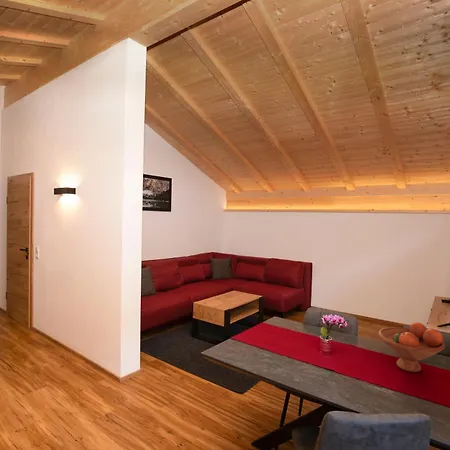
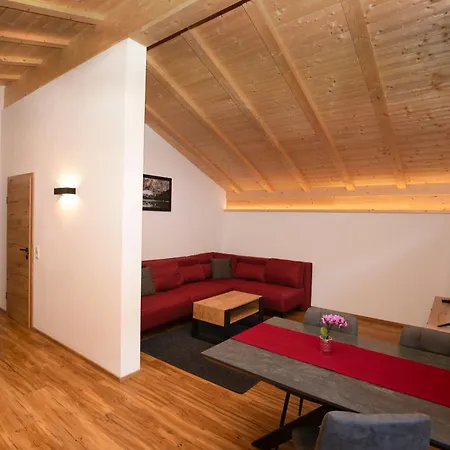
- fruit bowl [377,321,446,373]
